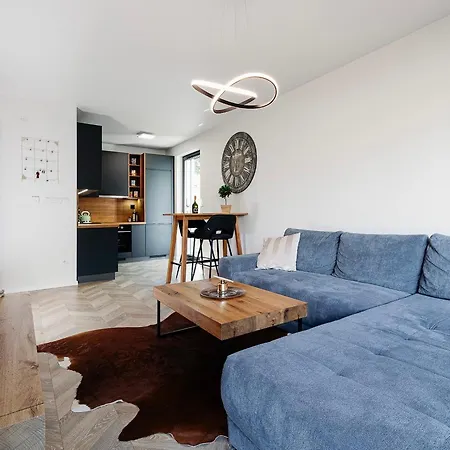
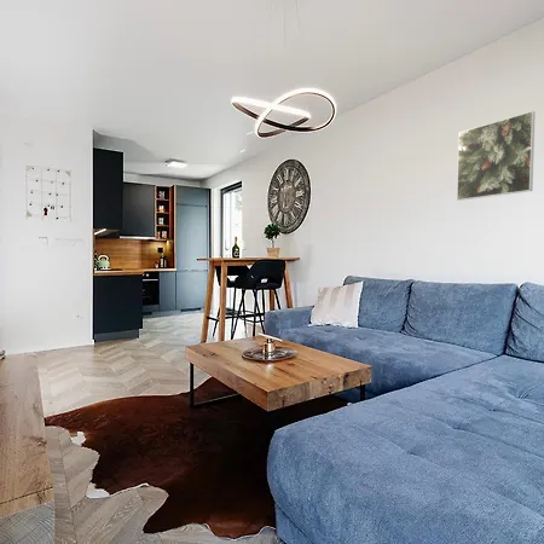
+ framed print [456,110,536,202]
